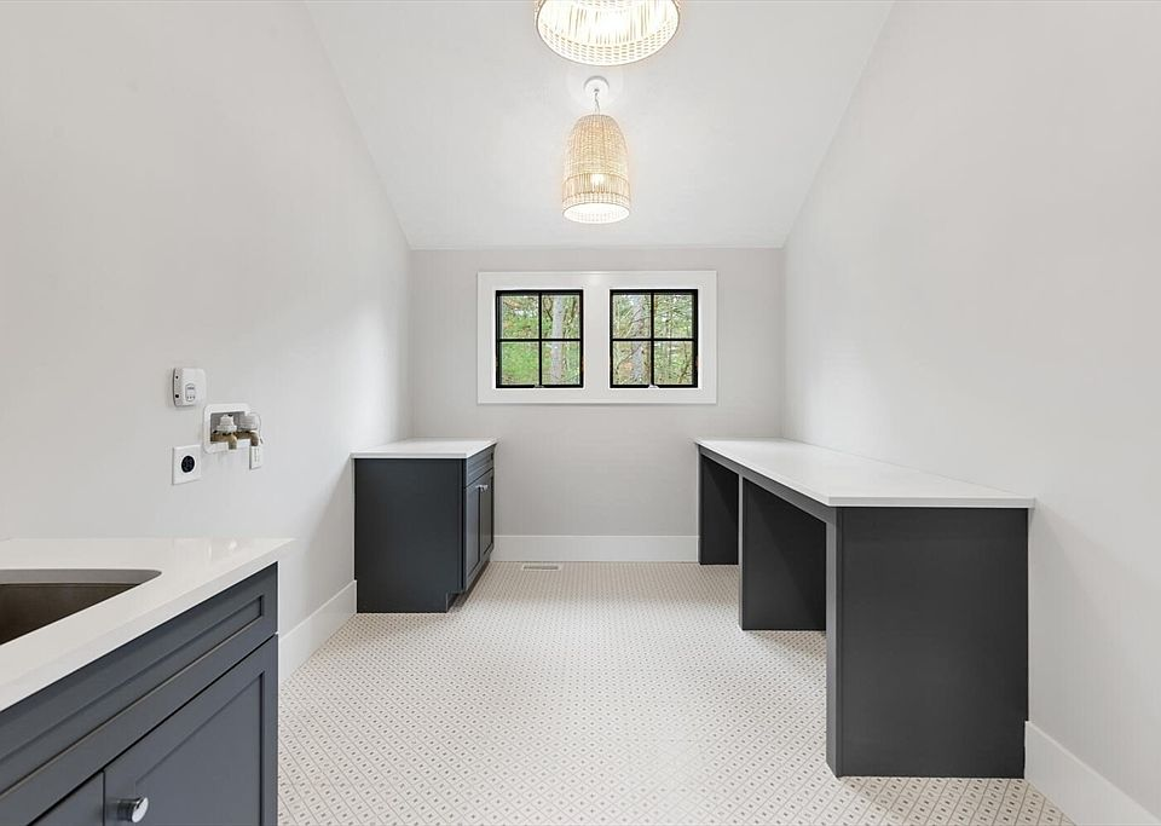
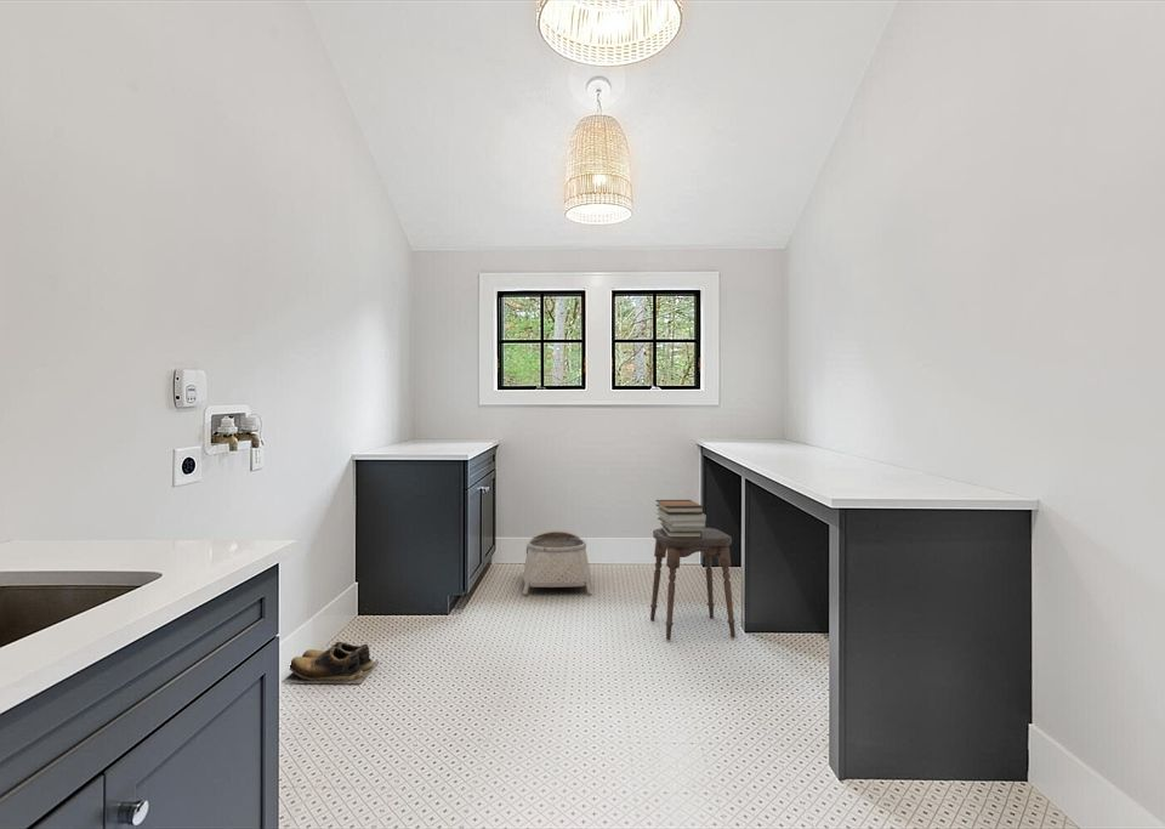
+ shoes [280,641,380,685]
+ book stack [655,499,707,538]
+ basket [522,529,593,596]
+ stool [649,527,737,642]
